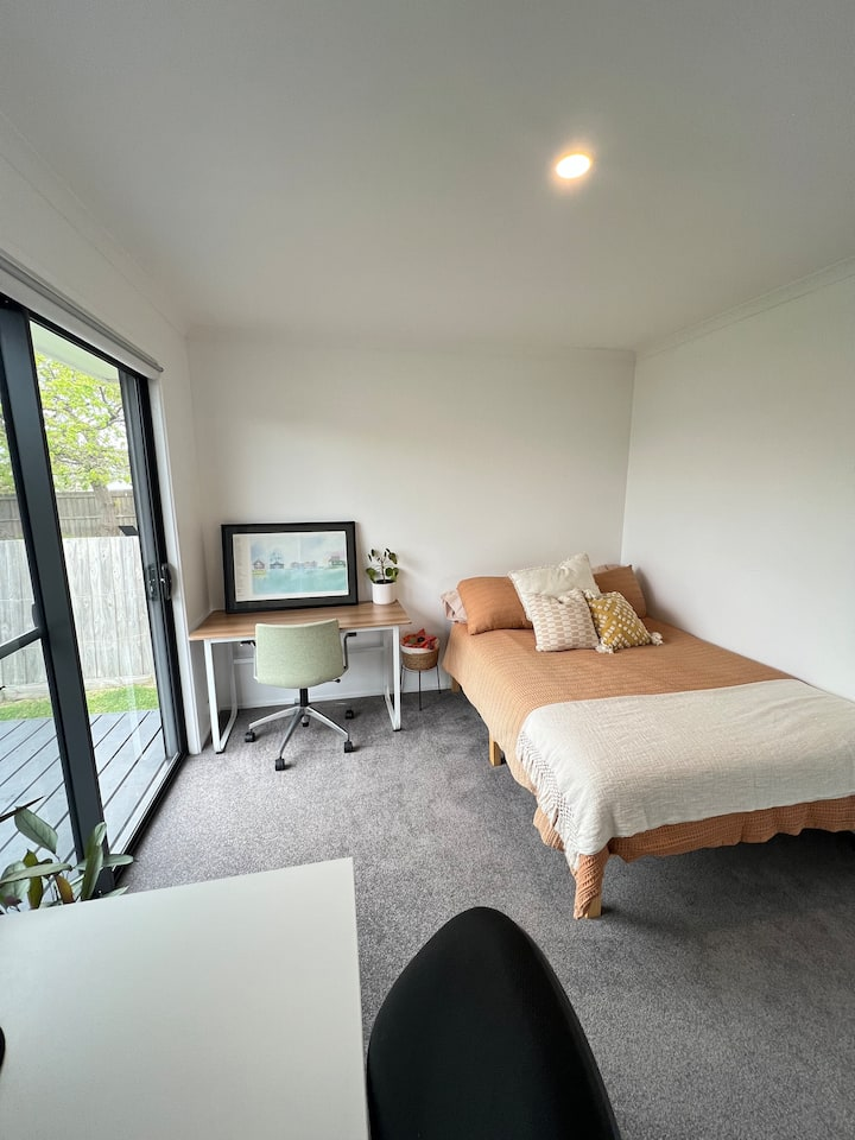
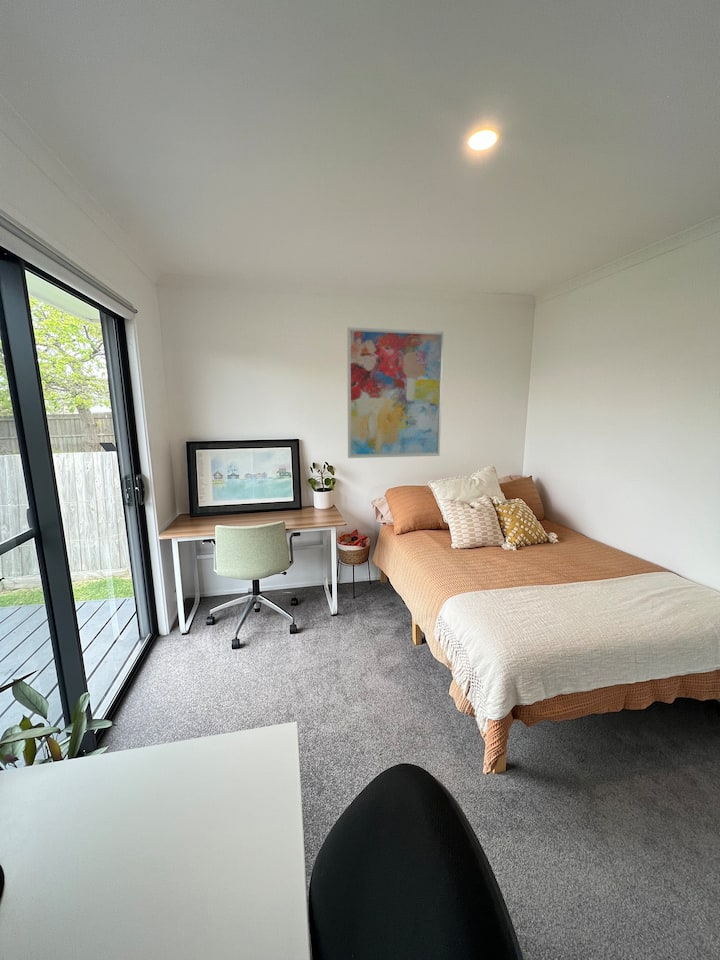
+ wall art [346,326,445,459]
